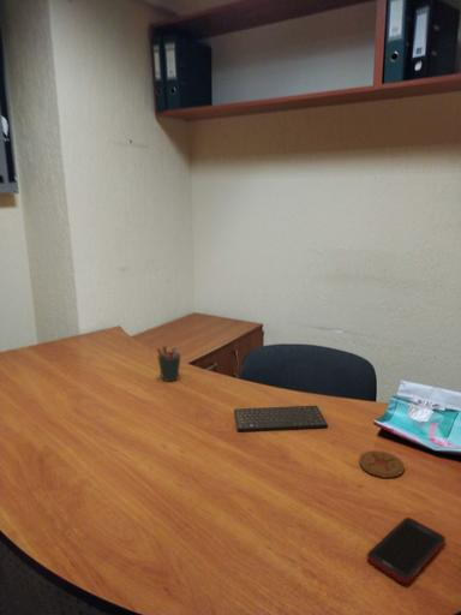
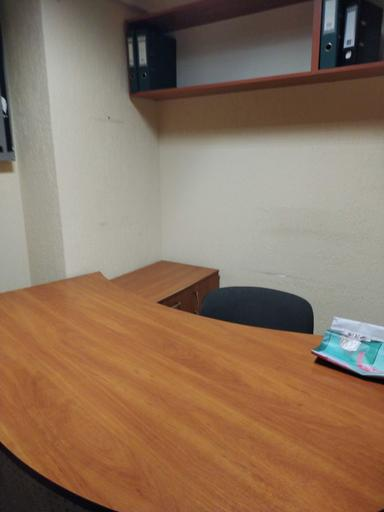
- pen holder [155,345,181,382]
- keyboard [233,405,329,432]
- coaster [358,449,406,479]
- cell phone [366,517,447,585]
